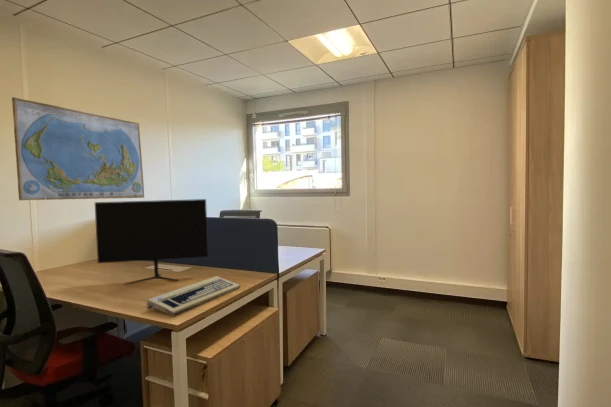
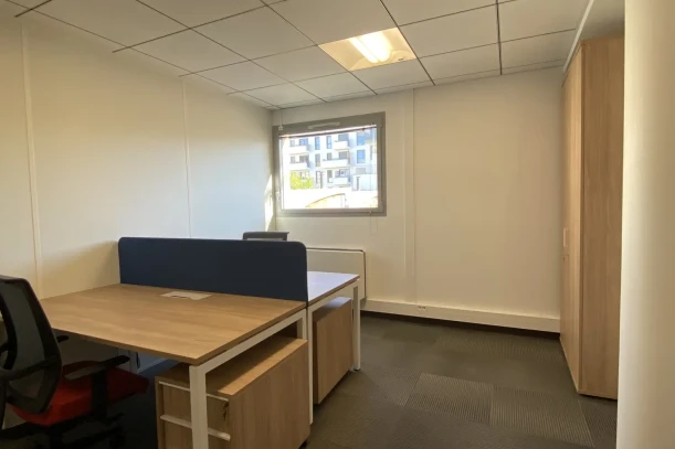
- world map [11,96,145,201]
- computer keyboard [146,275,241,316]
- monitor [94,198,209,285]
